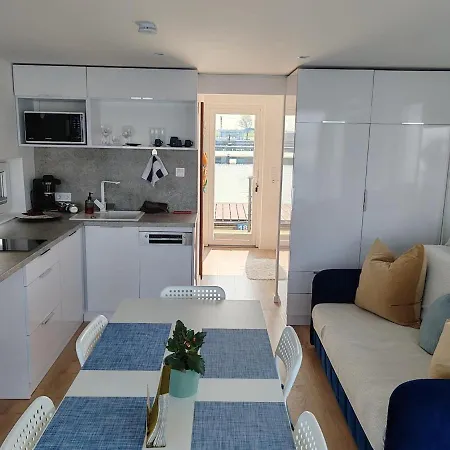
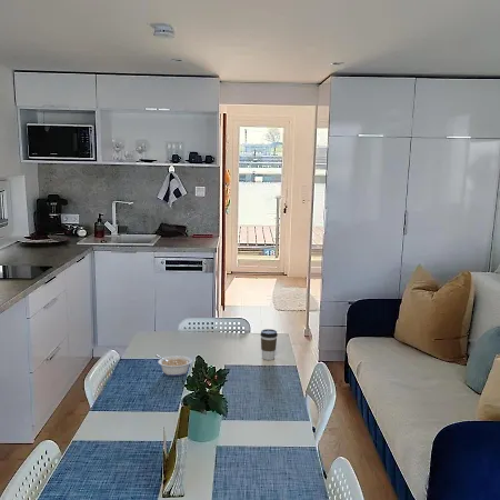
+ legume [154,353,193,377]
+ coffee cup [259,328,279,361]
